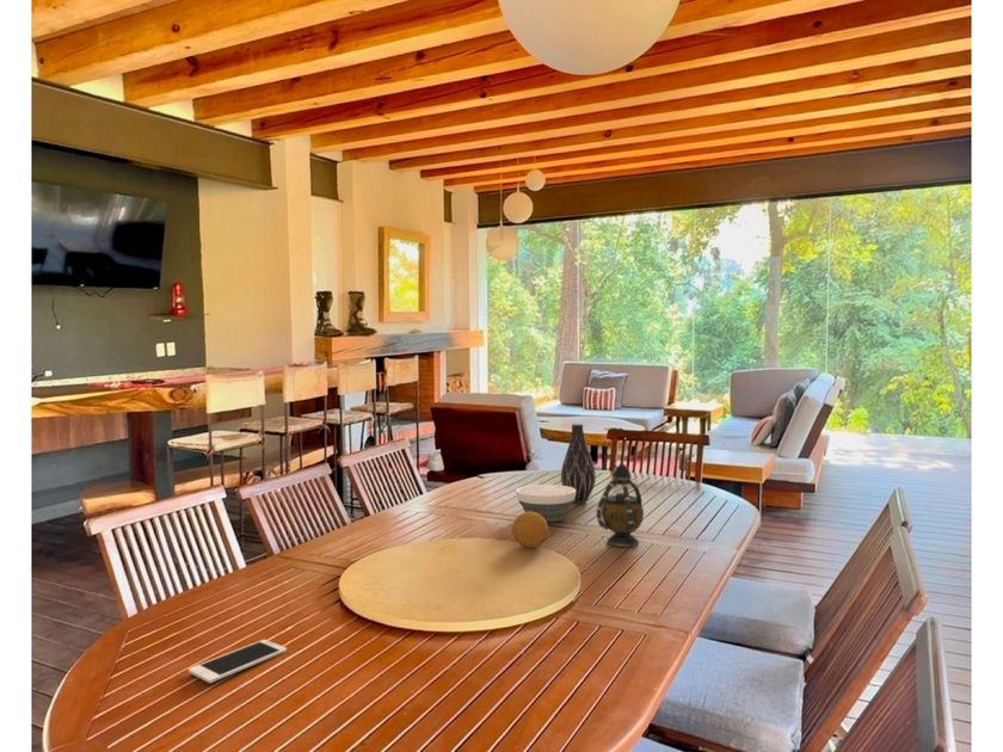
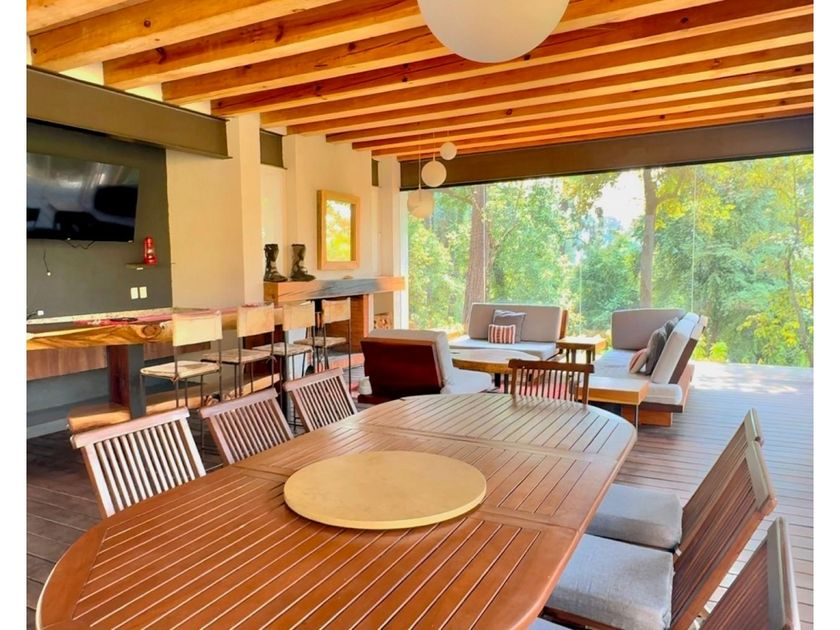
- bowl [515,483,576,524]
- teapot [596,462,645,548]
- vase [560,423,597,504]
- fruit [512,512,549,549]
- cell phone [187,639,288,684]
